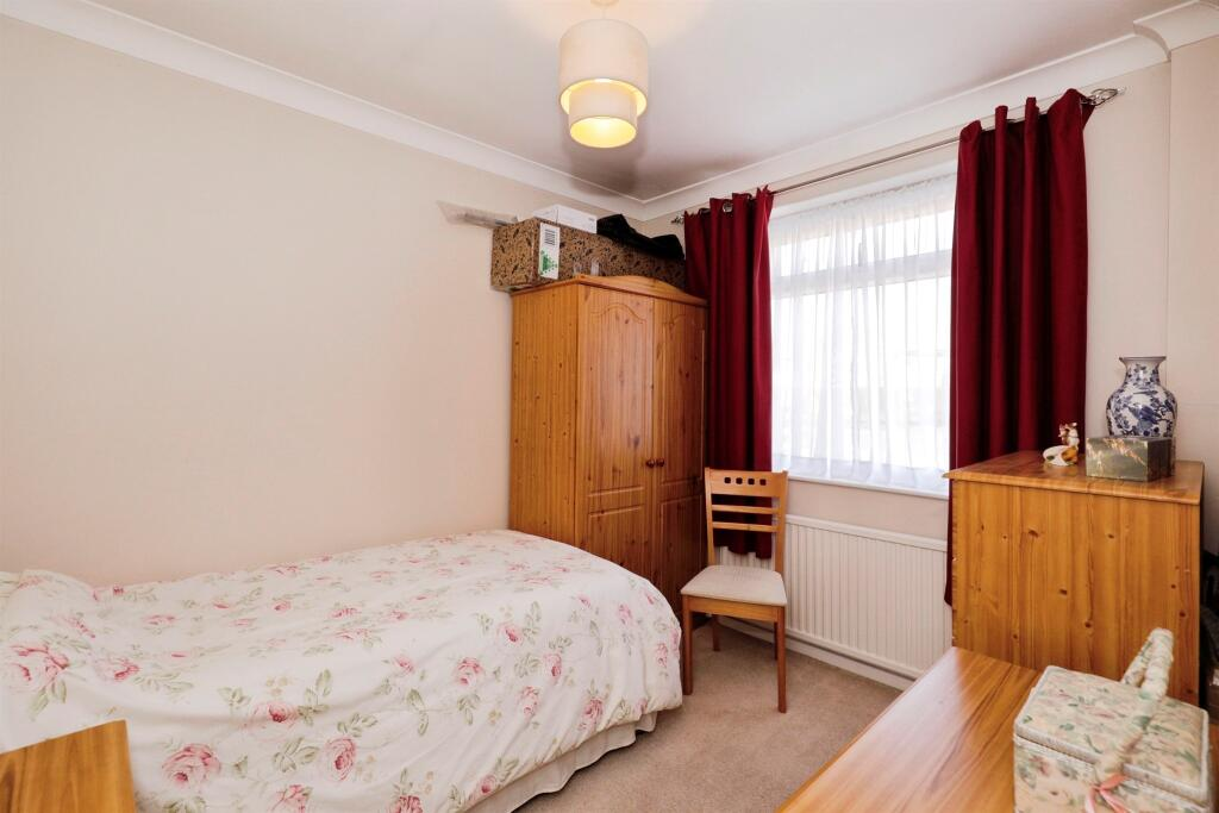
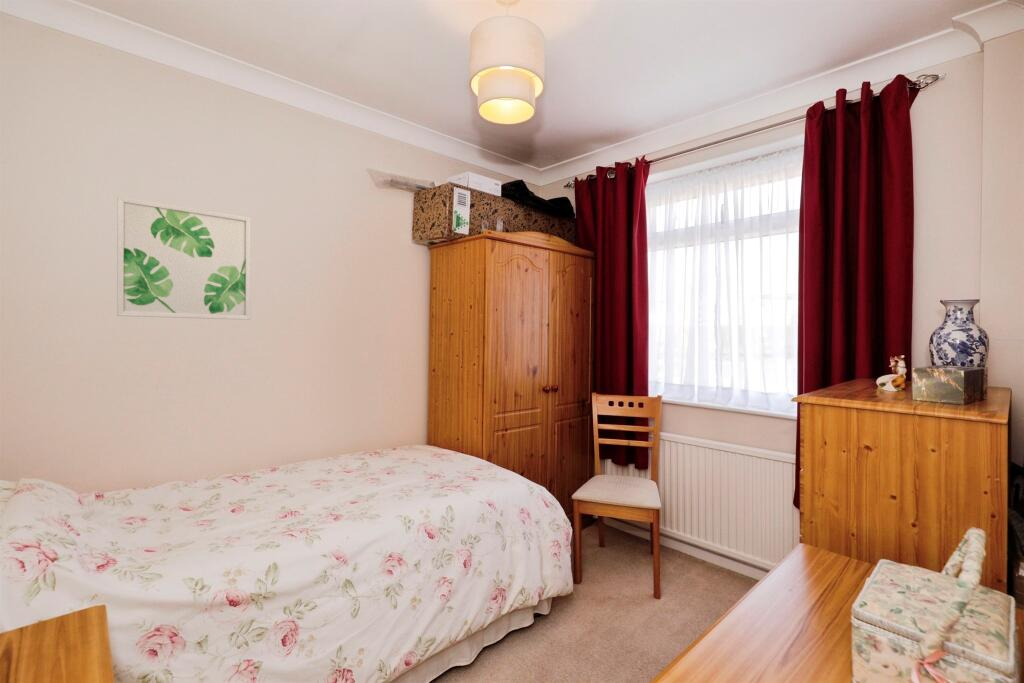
+ wall art [116,195,252,321]
